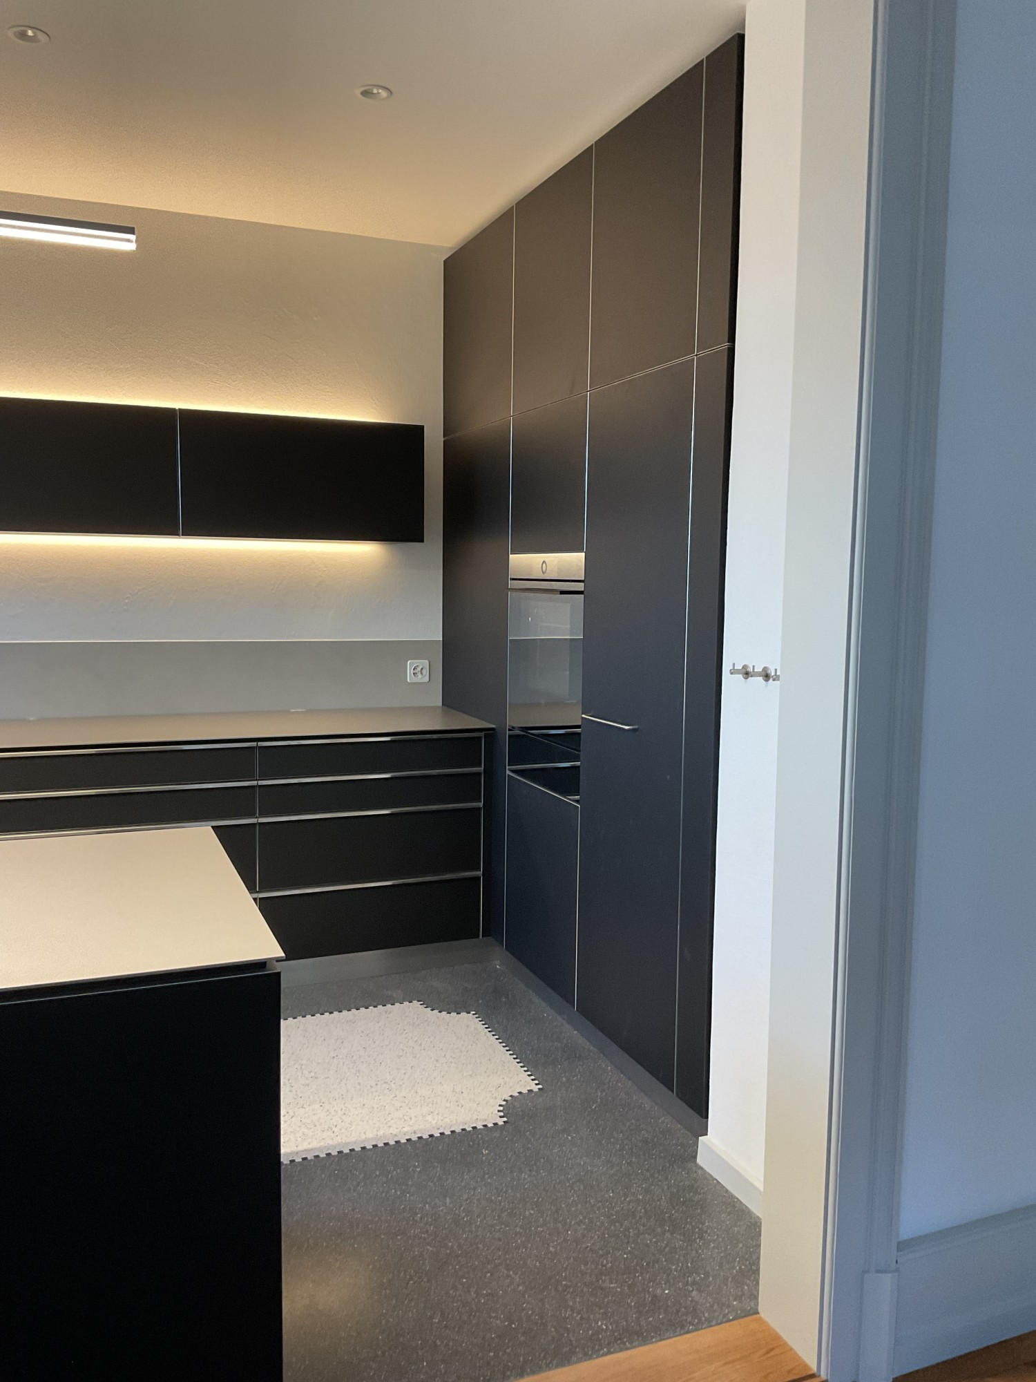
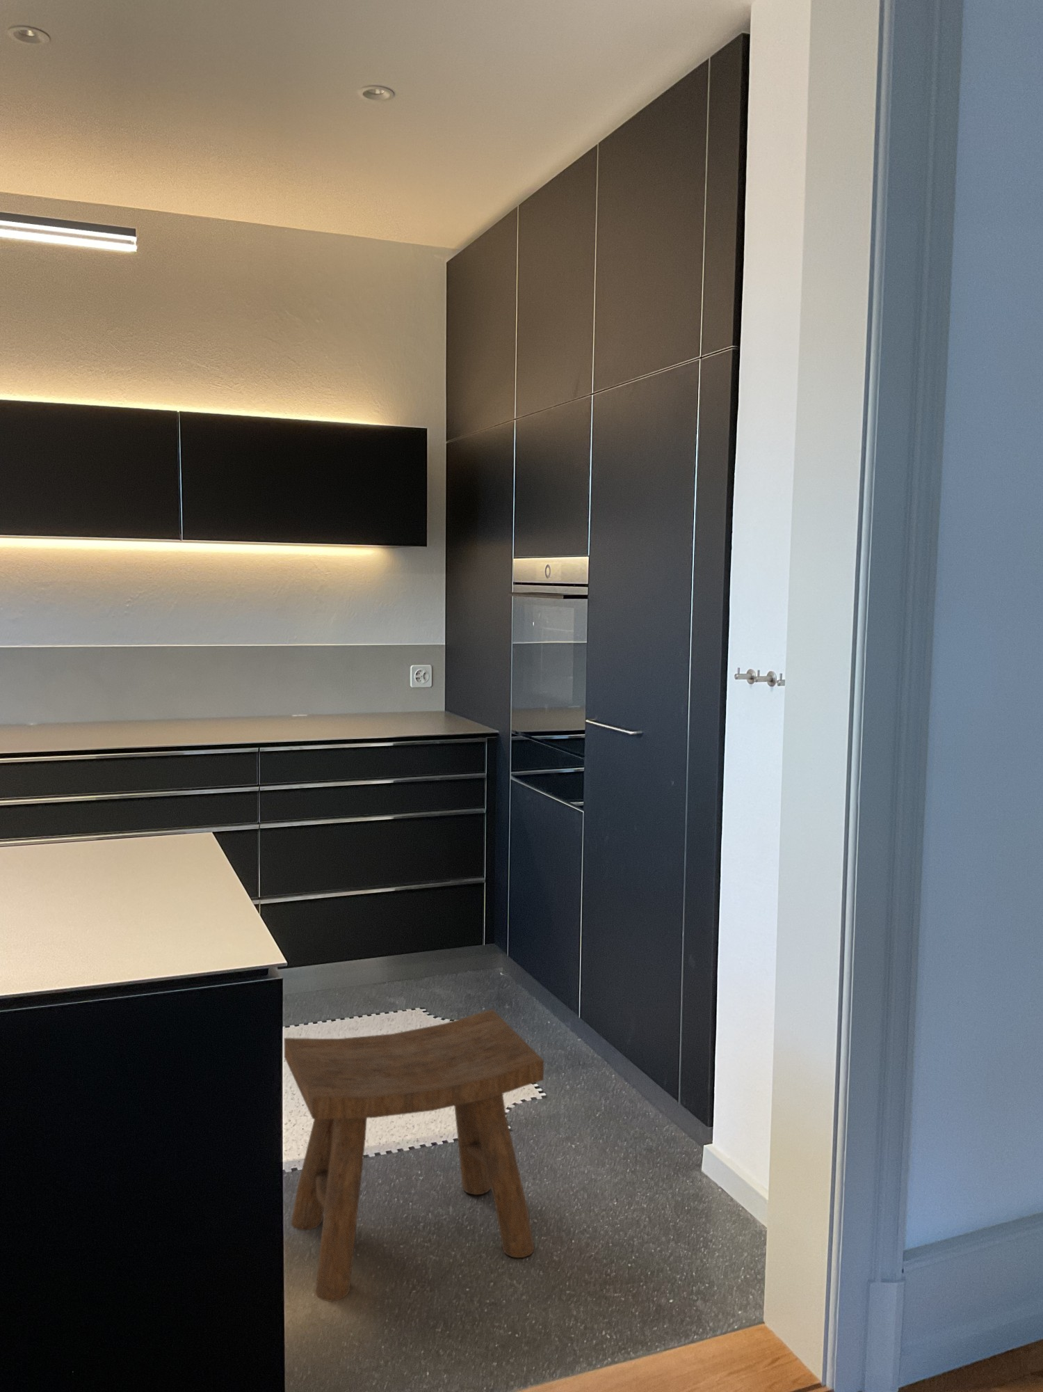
+ stool [284,1008,545,1301]
